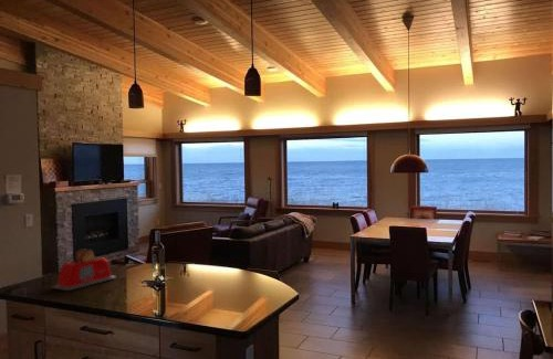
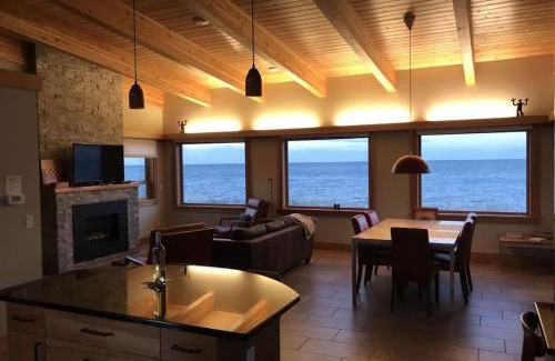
- toaster [52,247,117,292]
